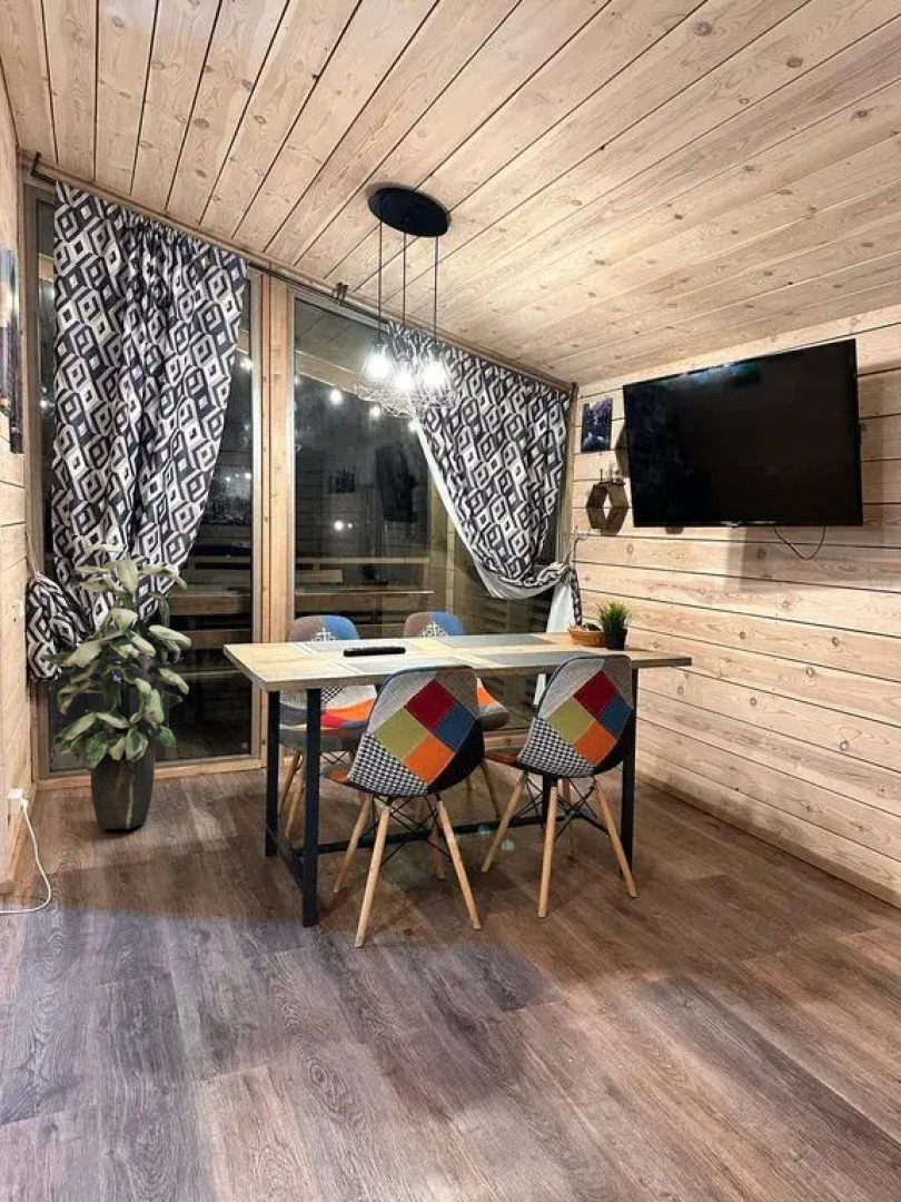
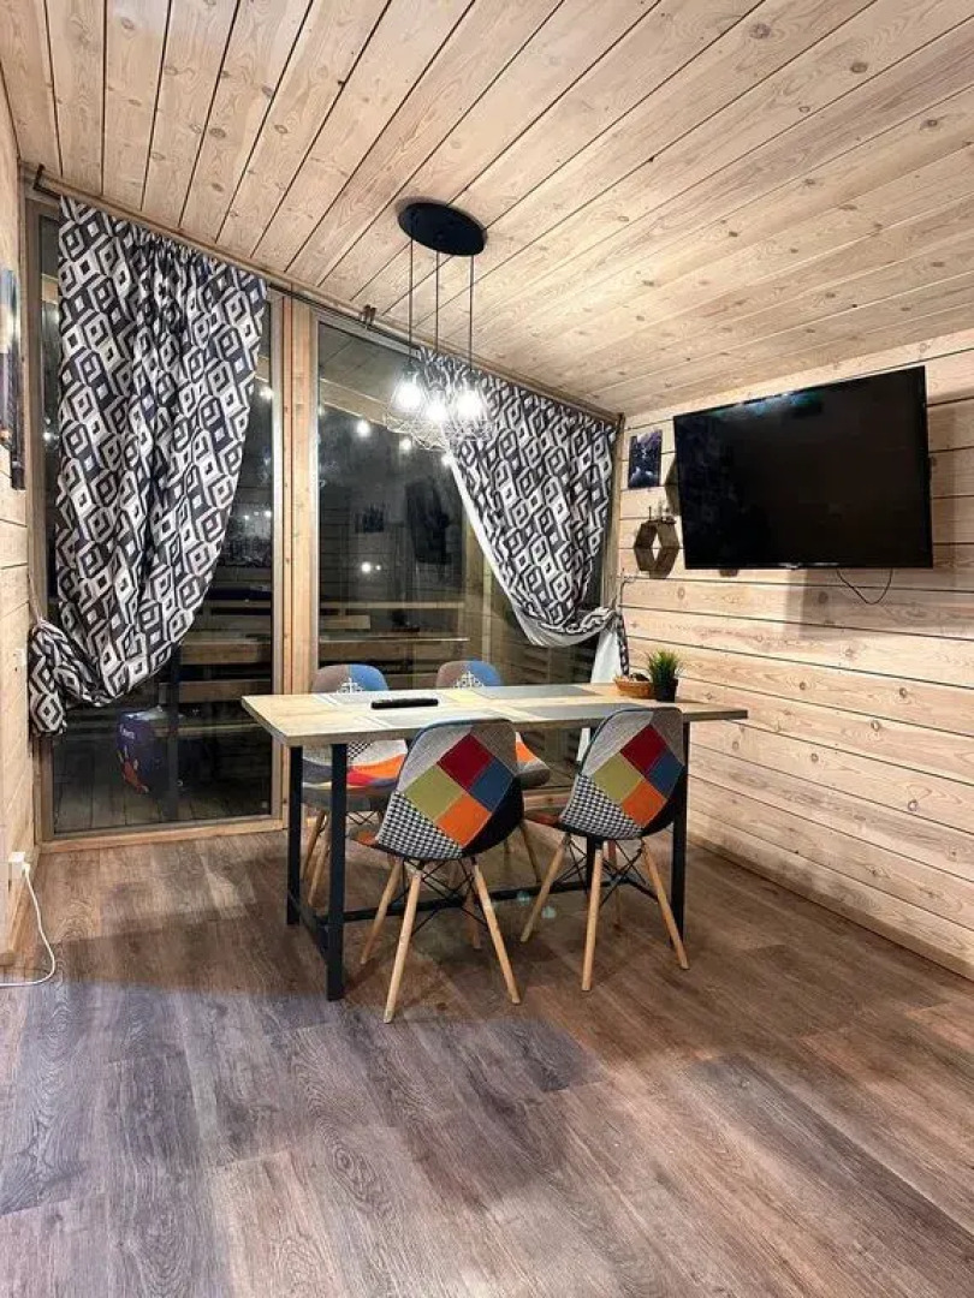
- indoor plant [39,543,192,829]
